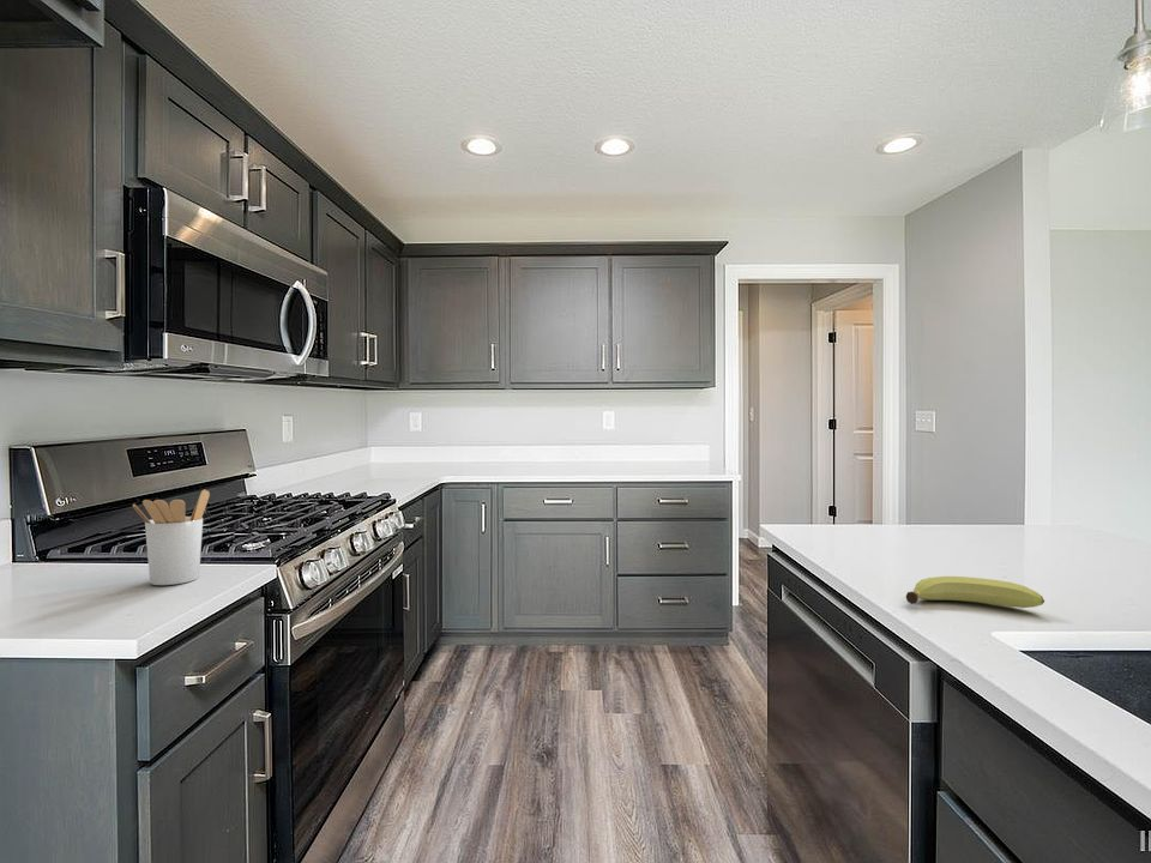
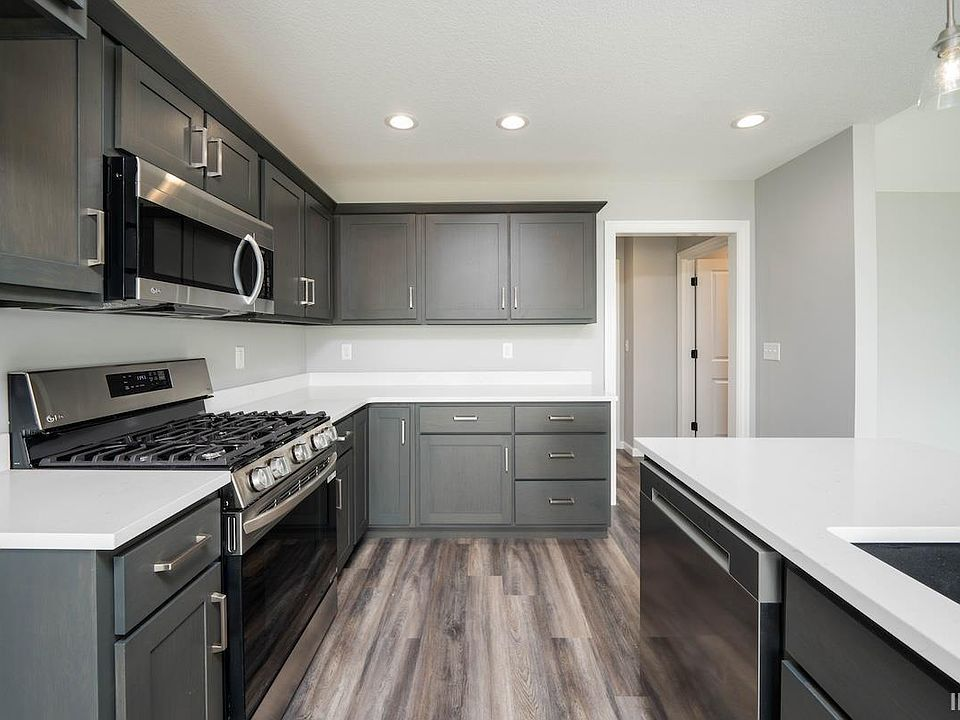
- utensil holder [132,489,211,586]
- fruit [905,575,1045,609]
